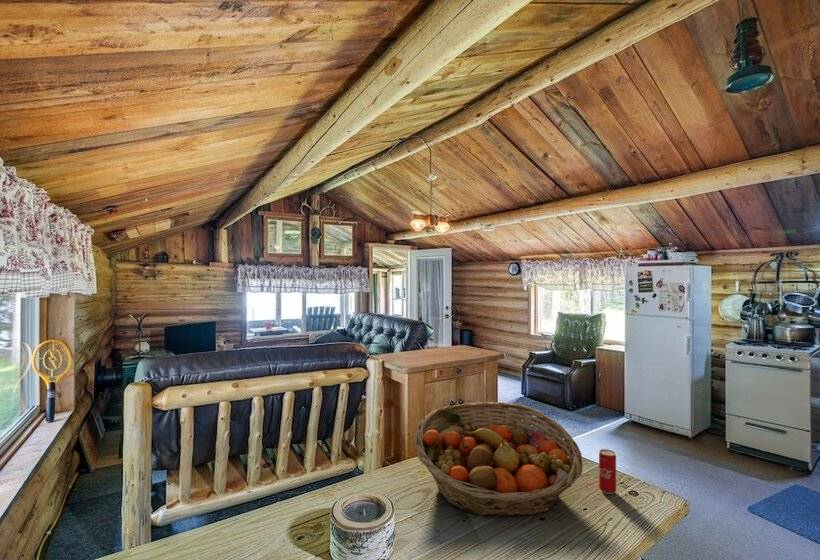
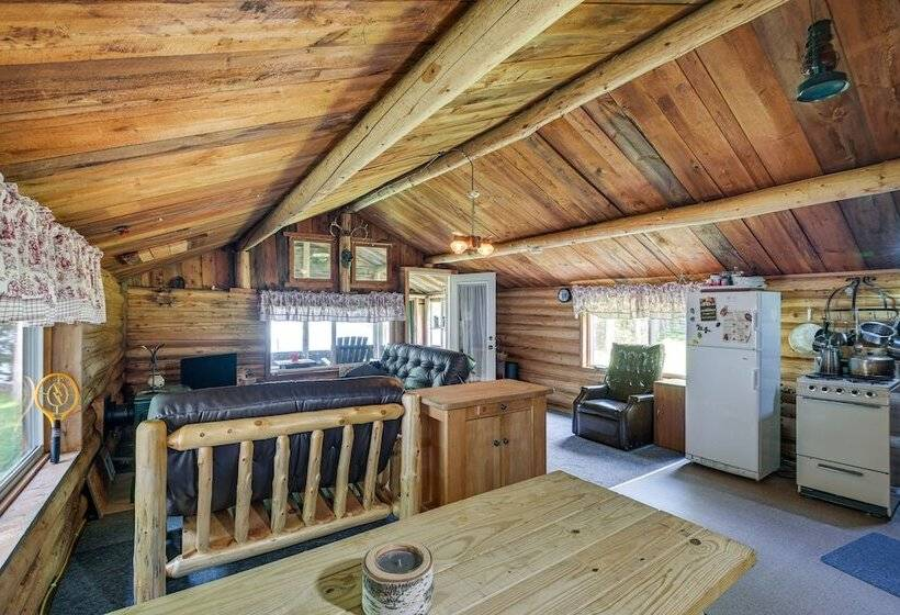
- fruit basket [414,401,584,518]
- beverage can [598,448,617,495]
